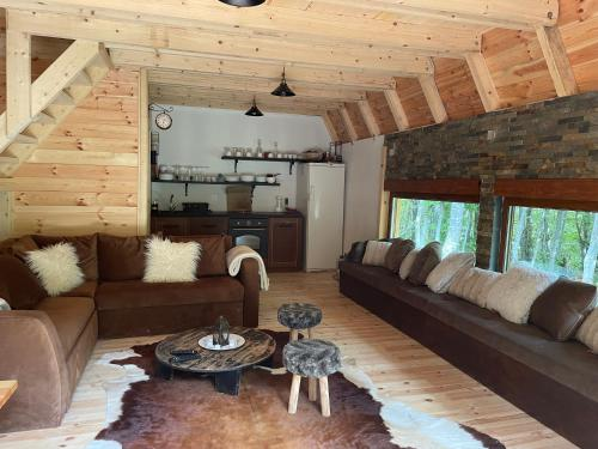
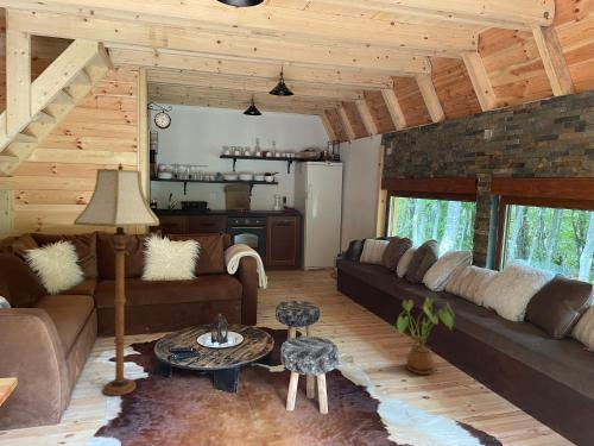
+ house plant [390,297,455,376]
+ floor lamp [72,162,160,397]
